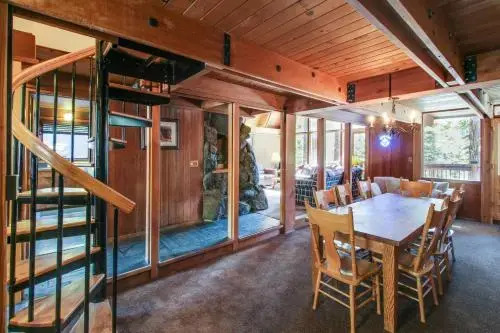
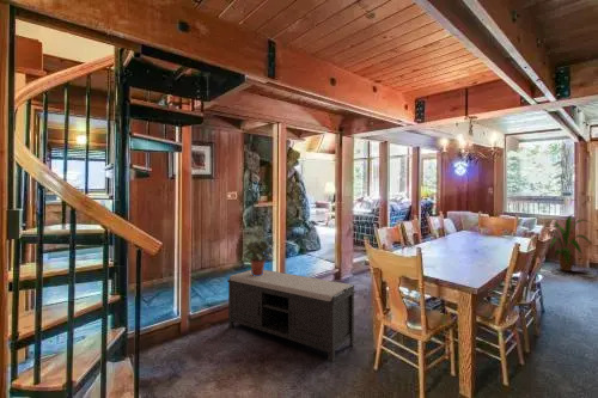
+ potted plant [242,237,276,276]
+ house plant [543,213,593,273]
+ bench [226,269,356,365]
